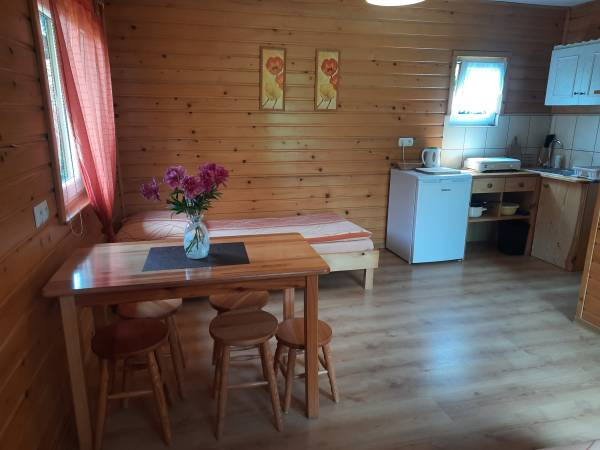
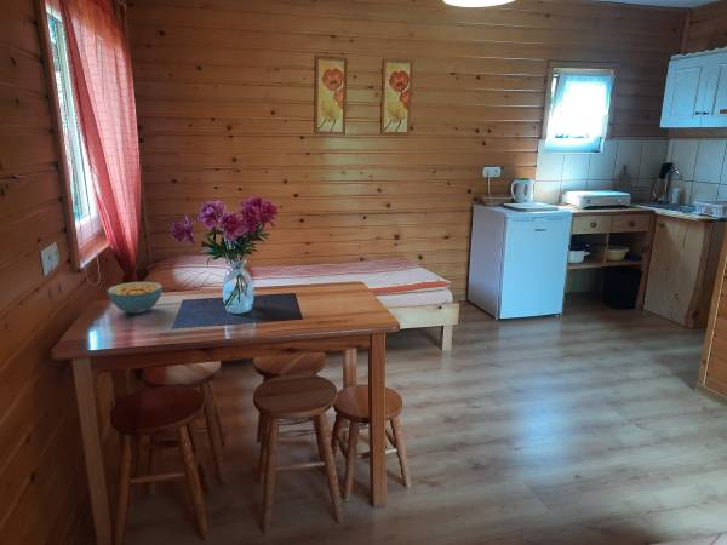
+ cereal bowl [107,281,164,315]
